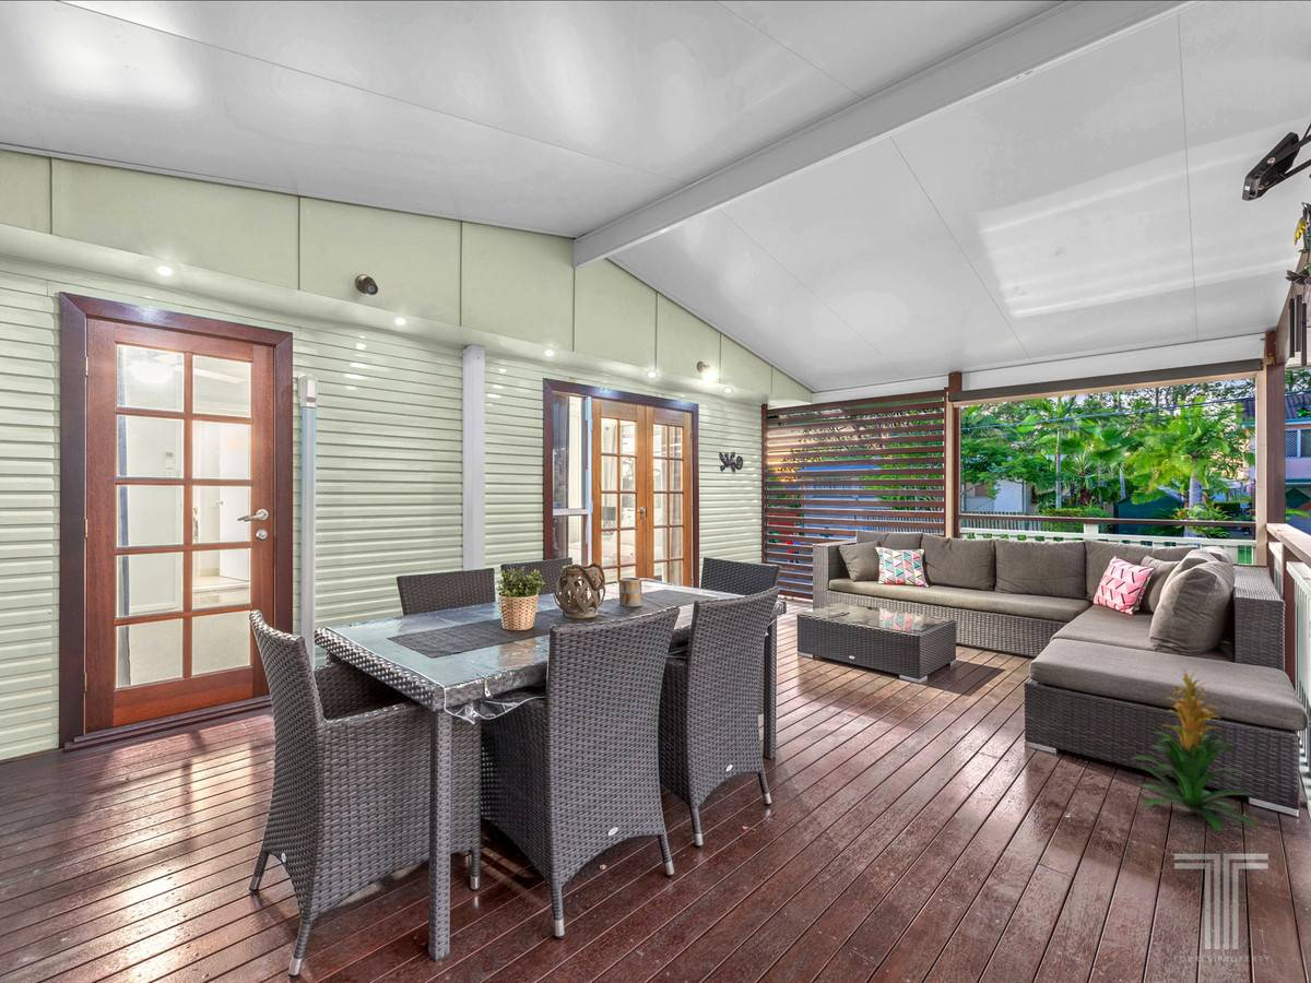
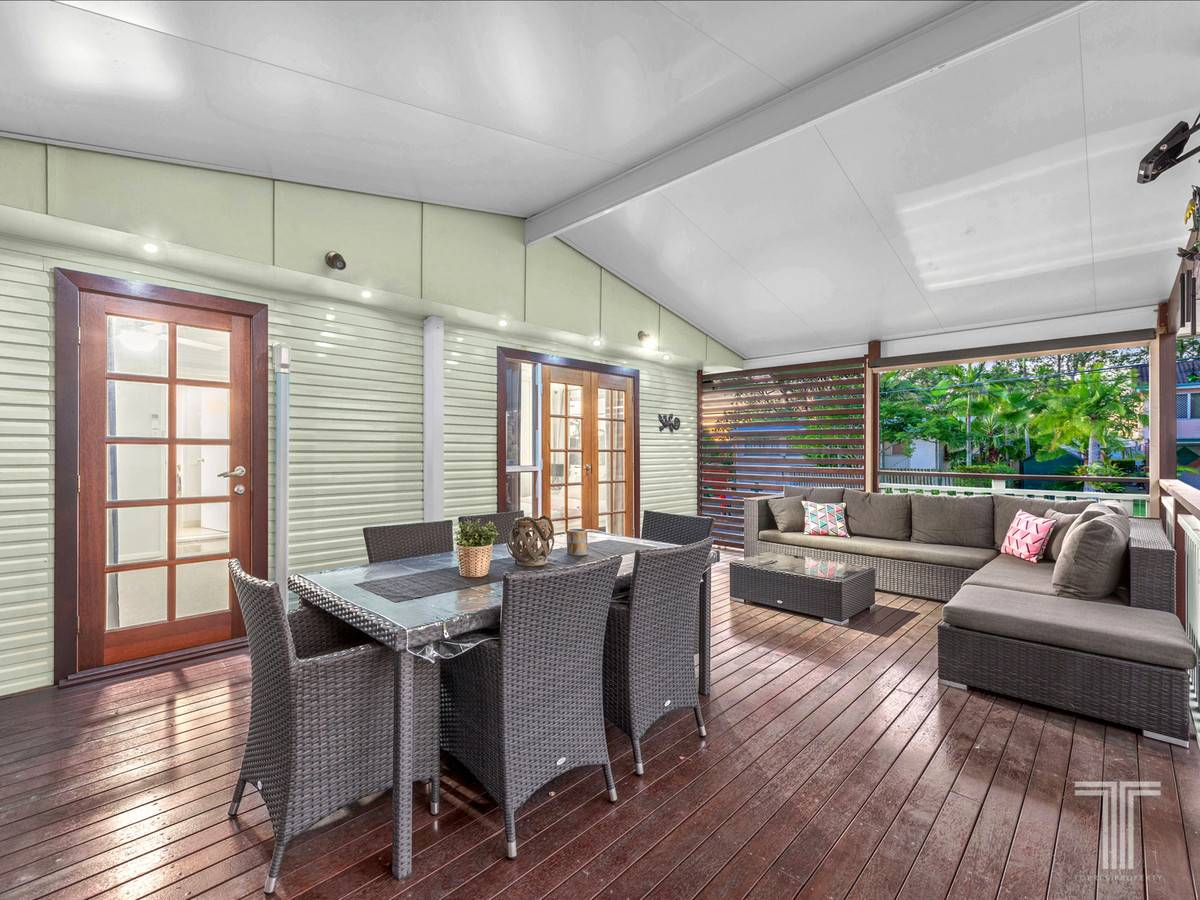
- indoor plant [1130,665,1262,832]
